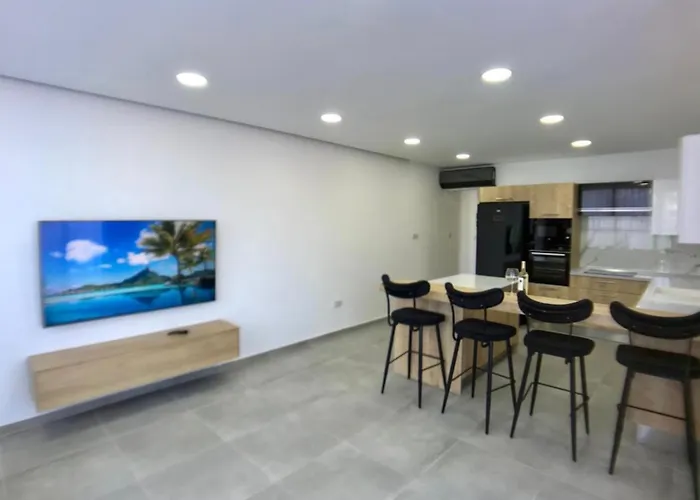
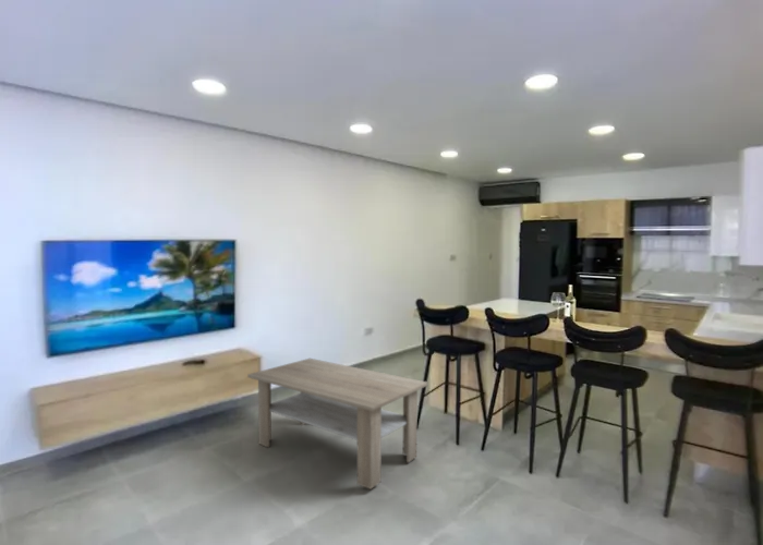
+ coffee table [246,358,428,491]
